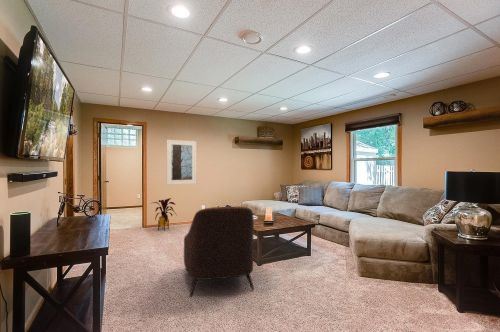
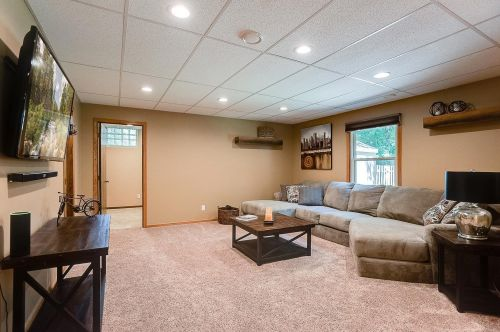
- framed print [166,139,197,186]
- house plant [149,197,177,232]
- armchair [183,205,255,298]
